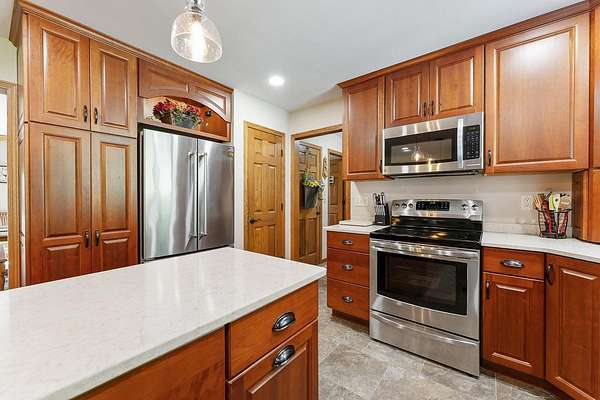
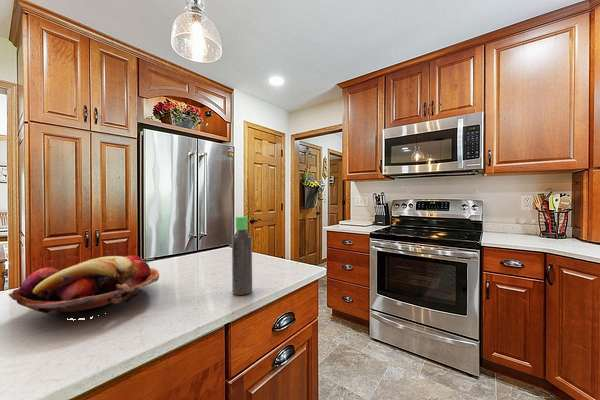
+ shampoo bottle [231,215,253,296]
+ fruit basket [7,255,160,320]
